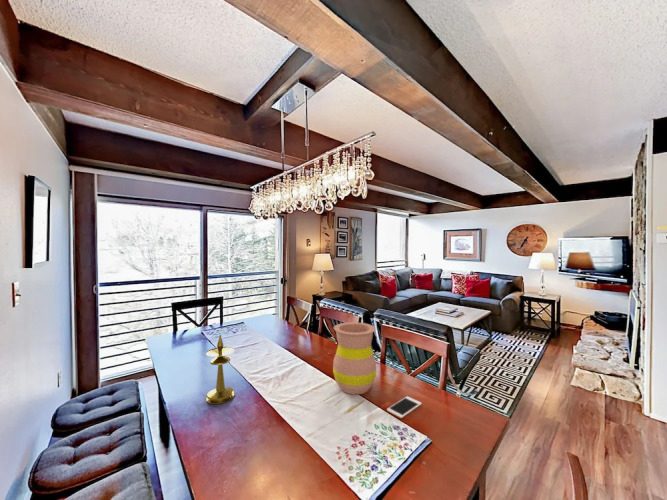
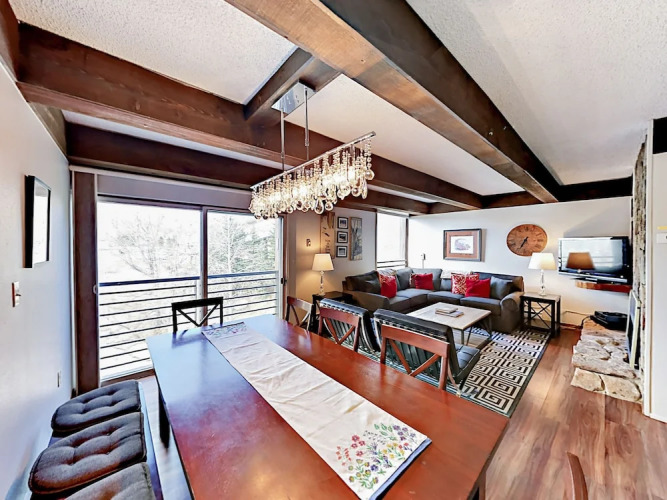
- candlestick [205,334,235,405]
- cell phone [386,395,423,419]
- vase [332,321,377,395]
